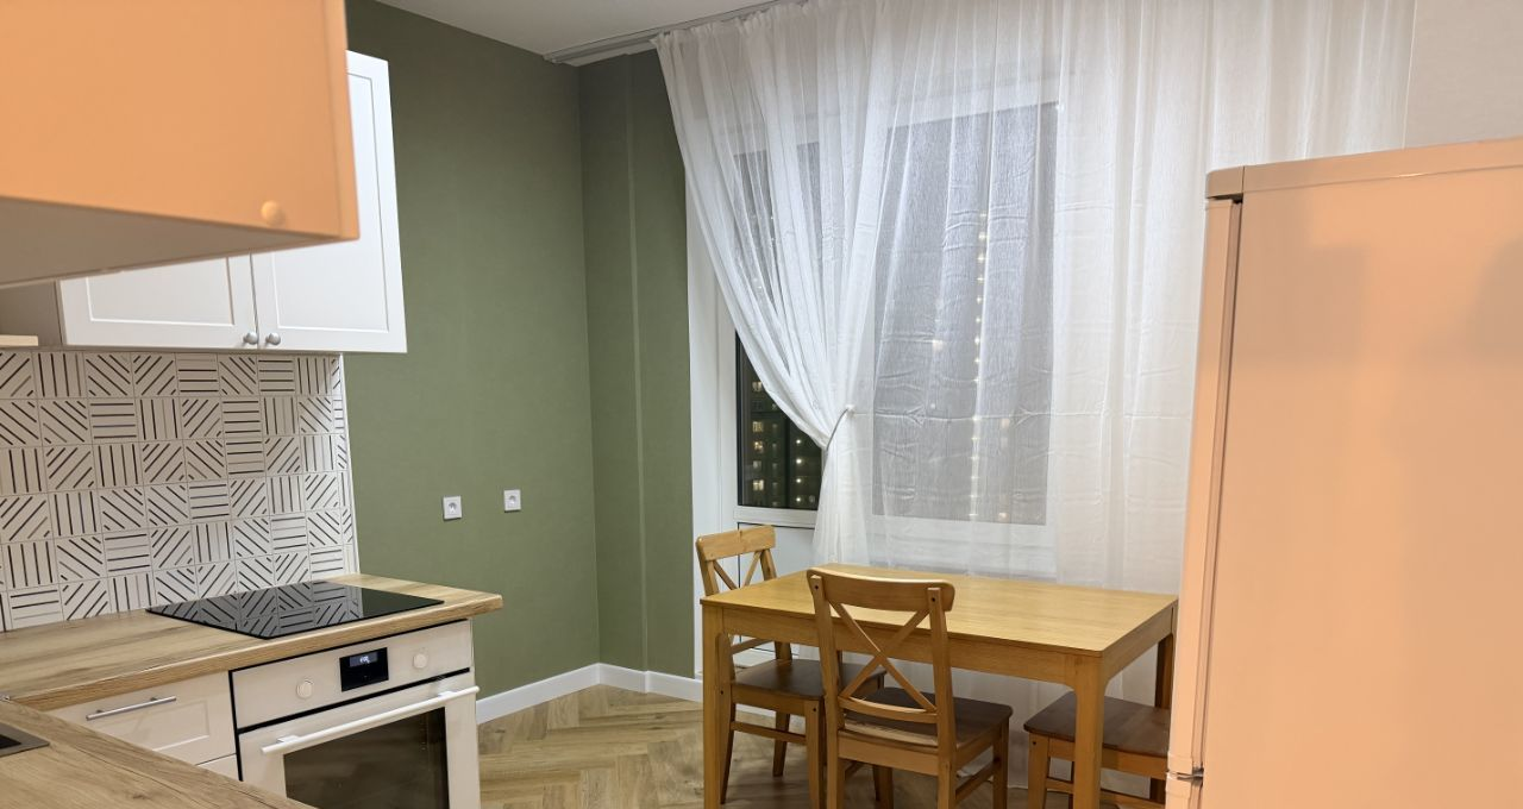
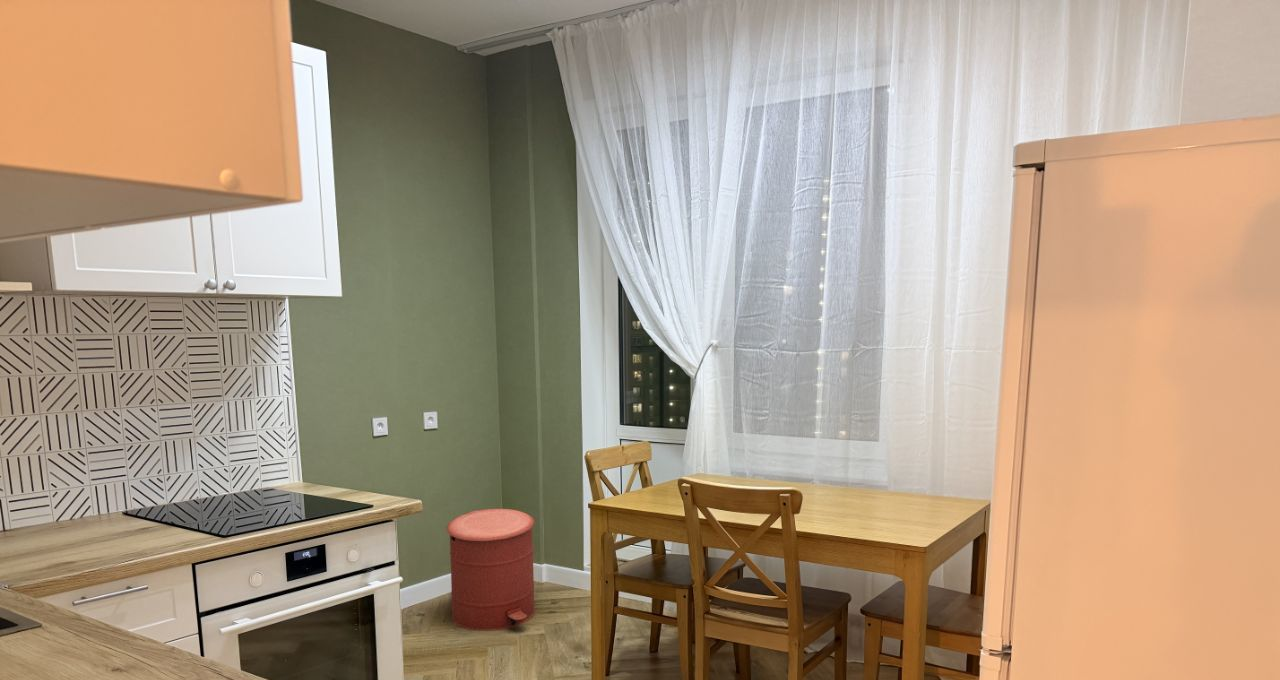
+ trash can [446,508,536,632]
